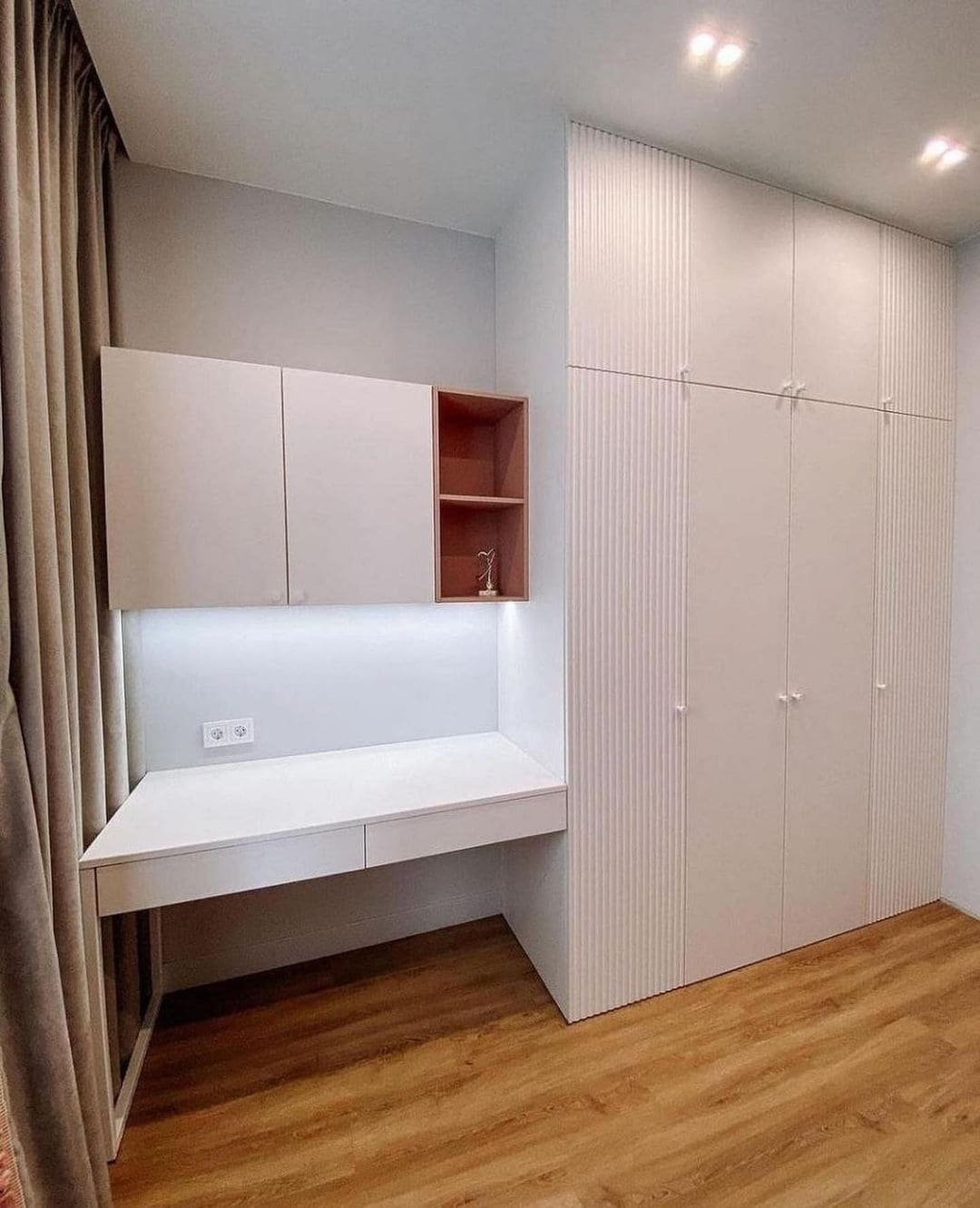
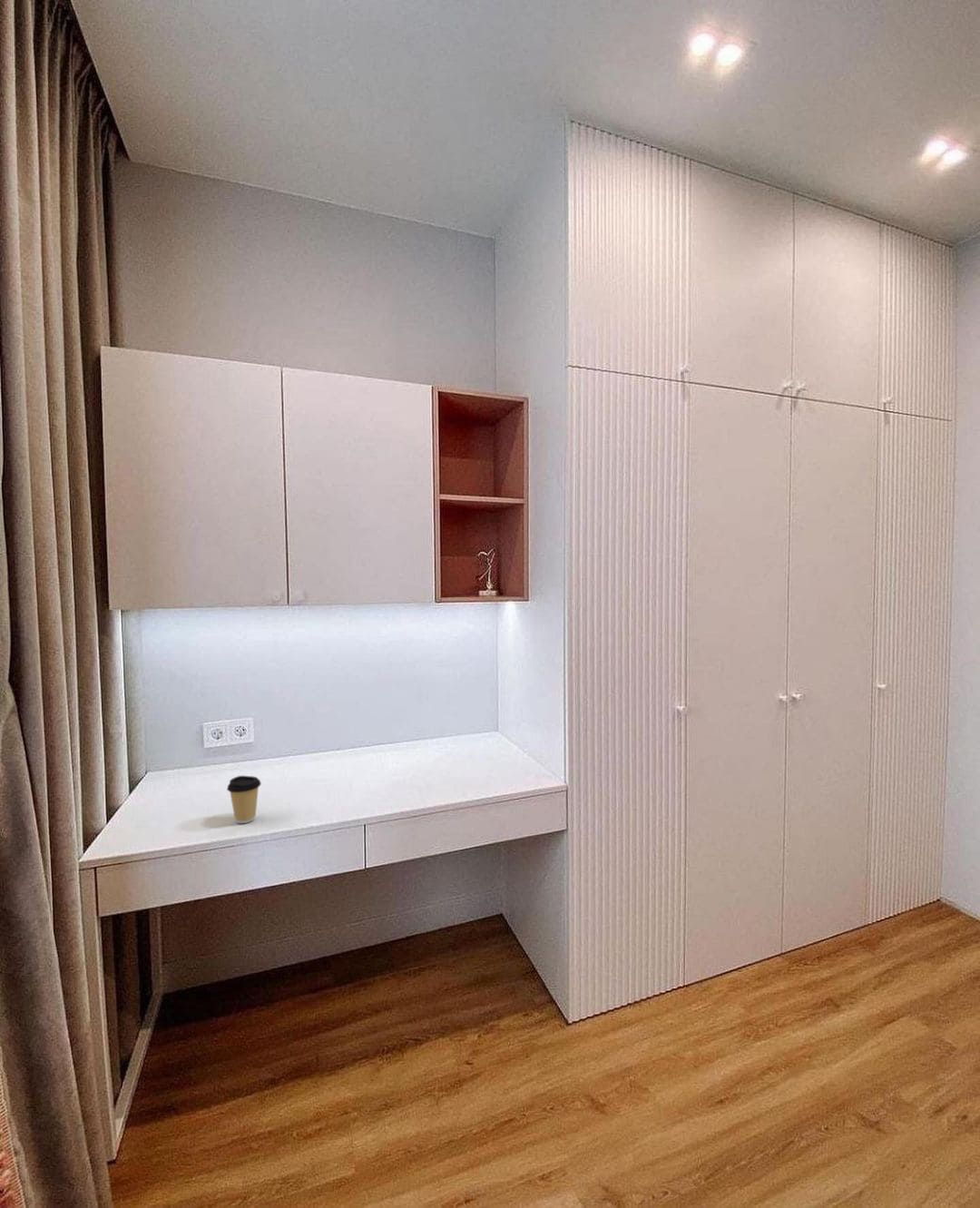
+ coffee cup [226,775,262,824]
